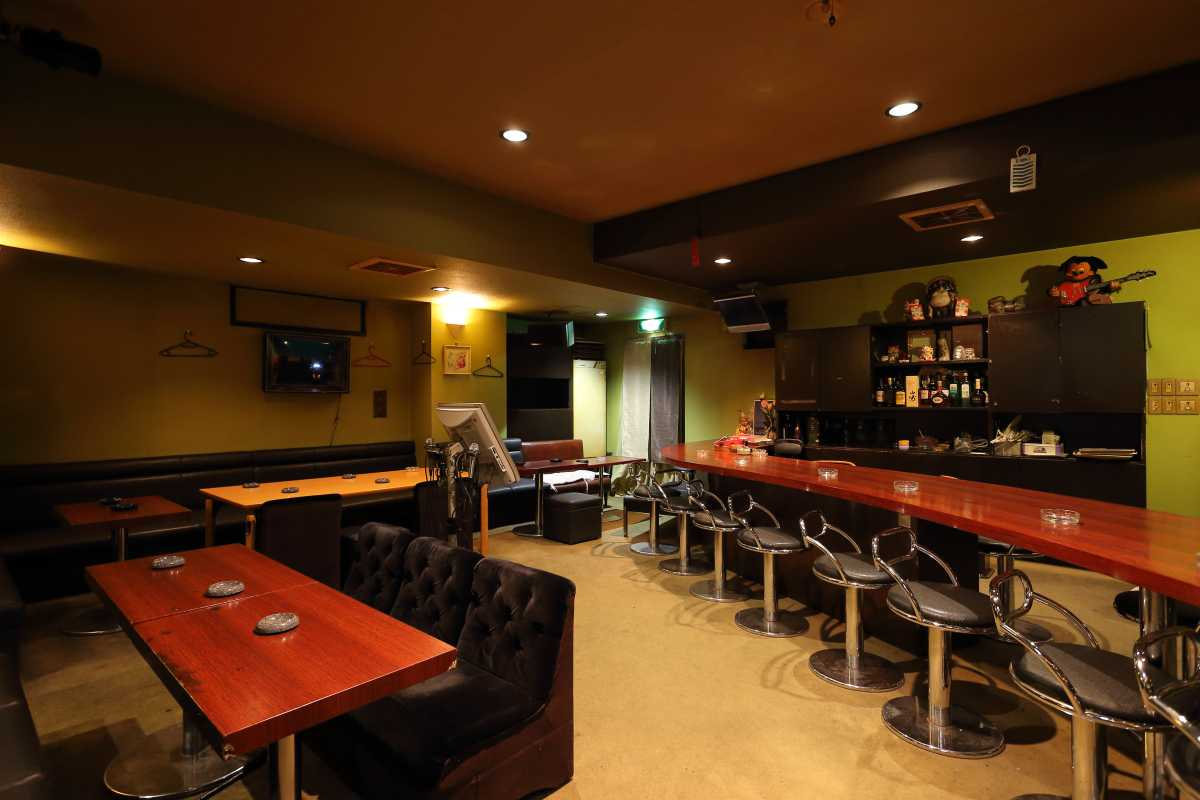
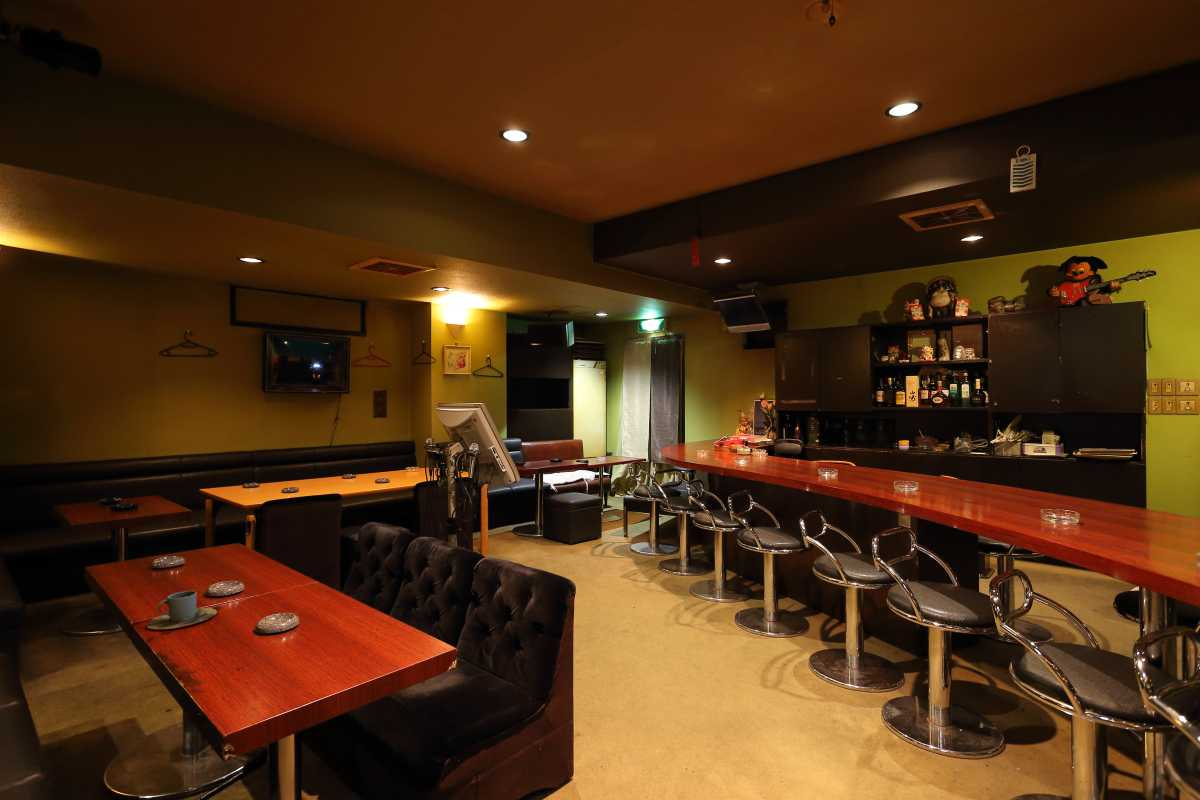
+ cup [145,590,218,630]
